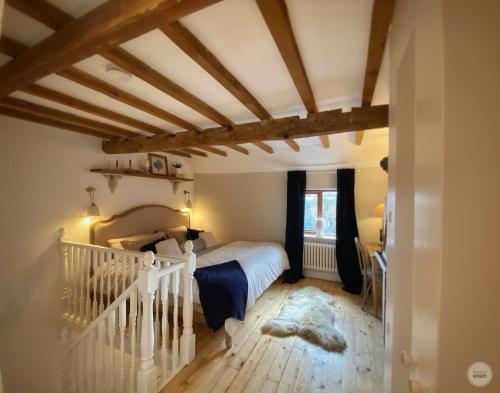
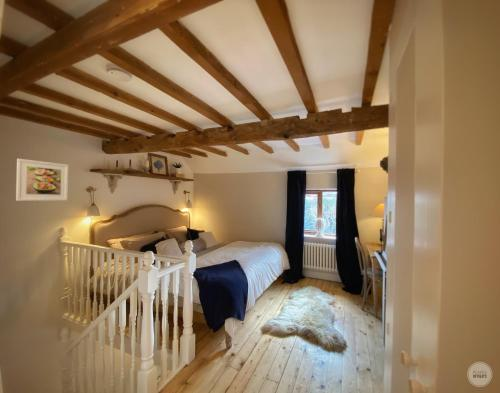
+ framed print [15,158,69,202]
